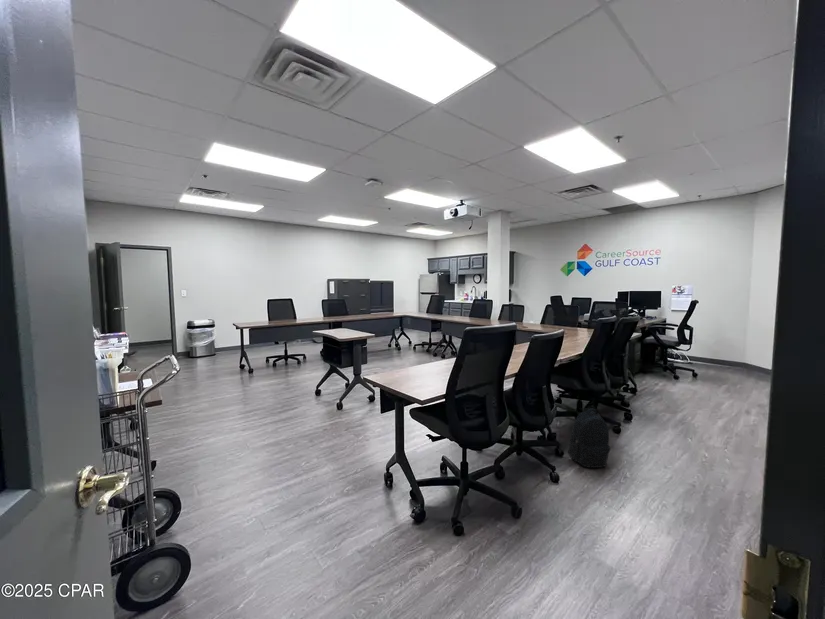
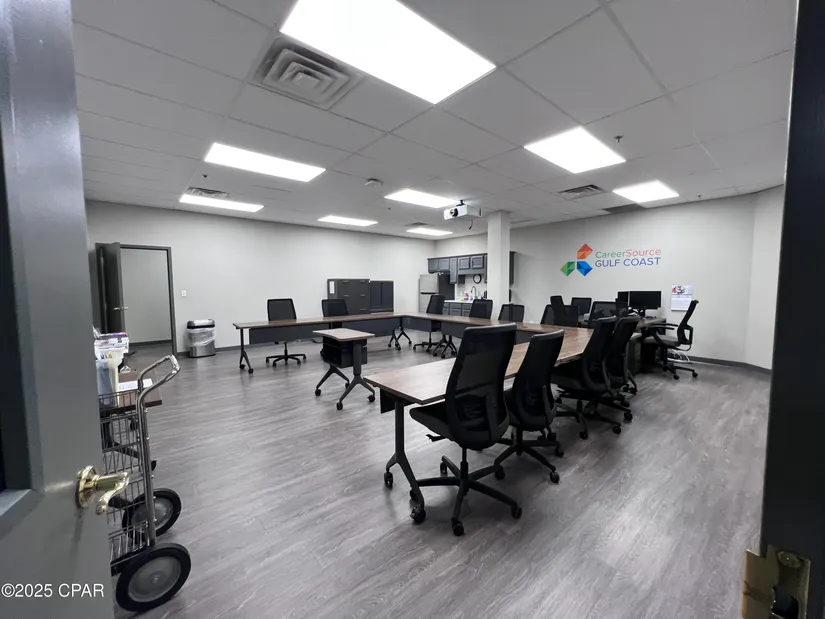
- backpack [567,408,611,469]
